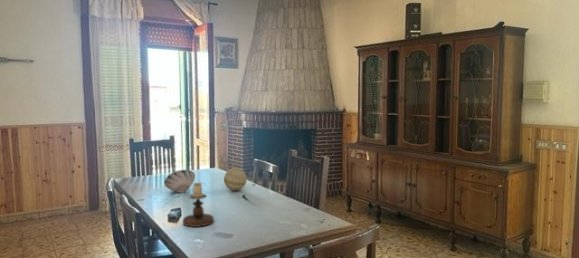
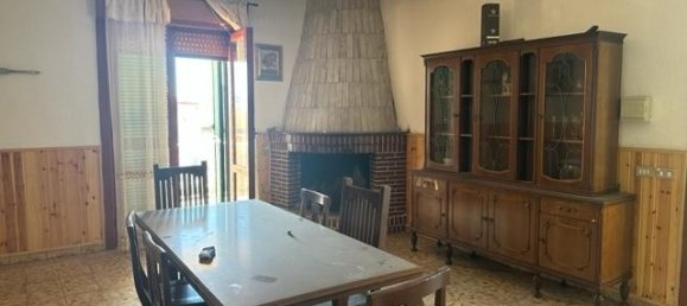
- candlestick [182,182,215,228]
- decorative ball [223,167,248,192]
- bowl [163,169,196,194]
